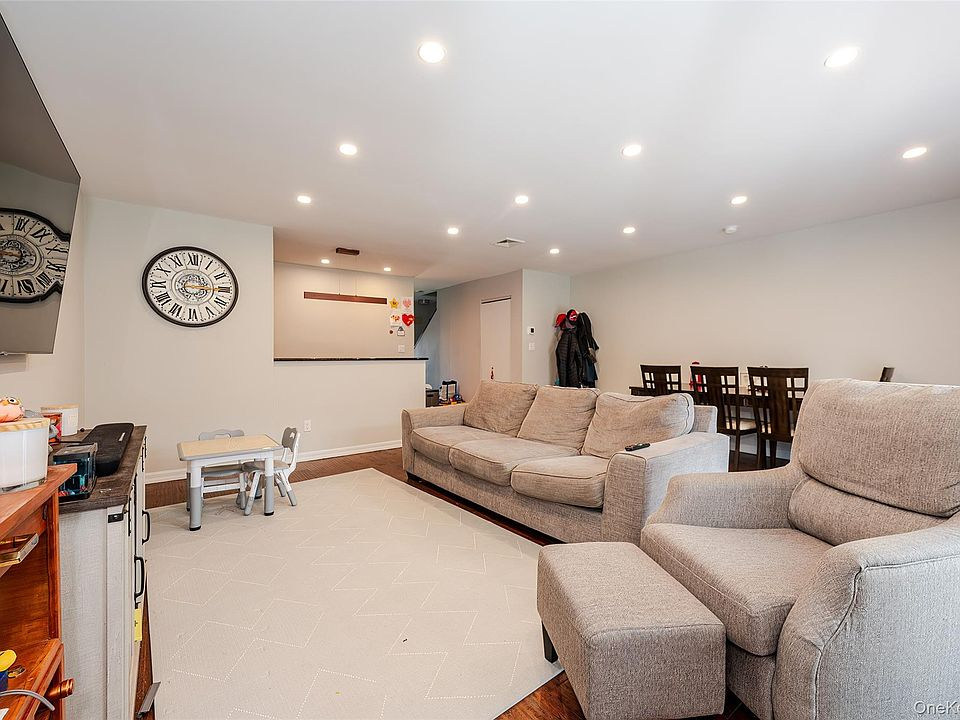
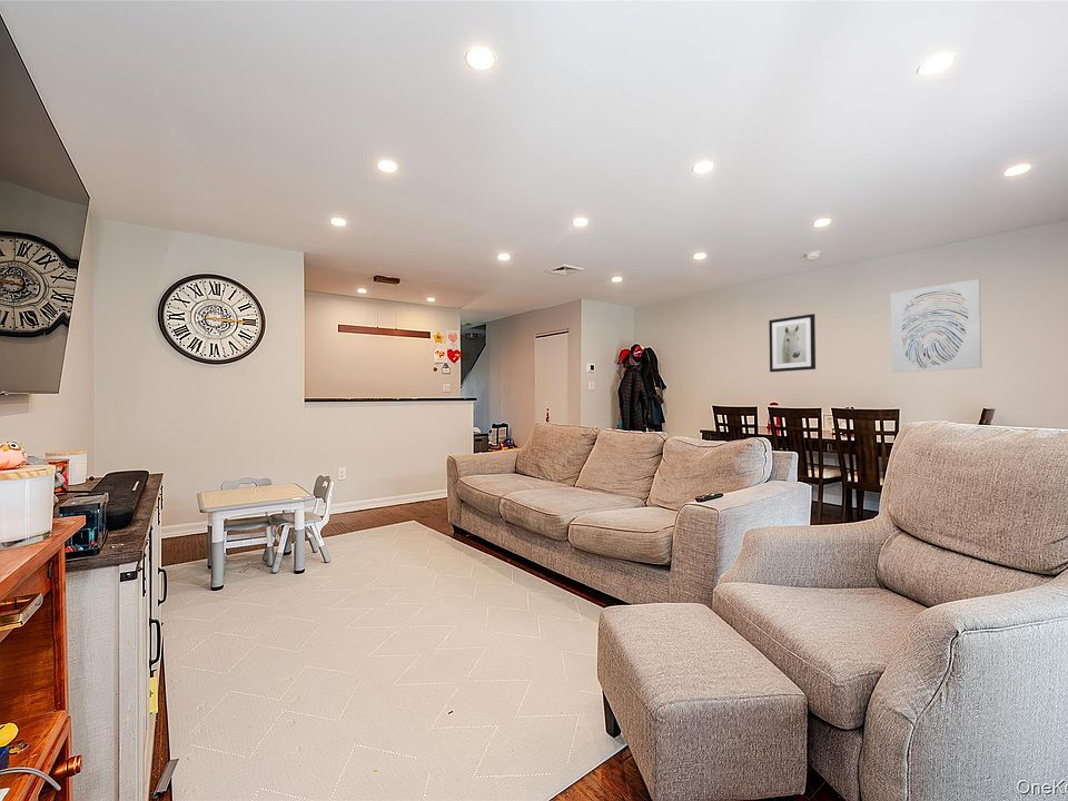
+ wall art [890,278,982,374]
+ wall art [768,313,817,373]
